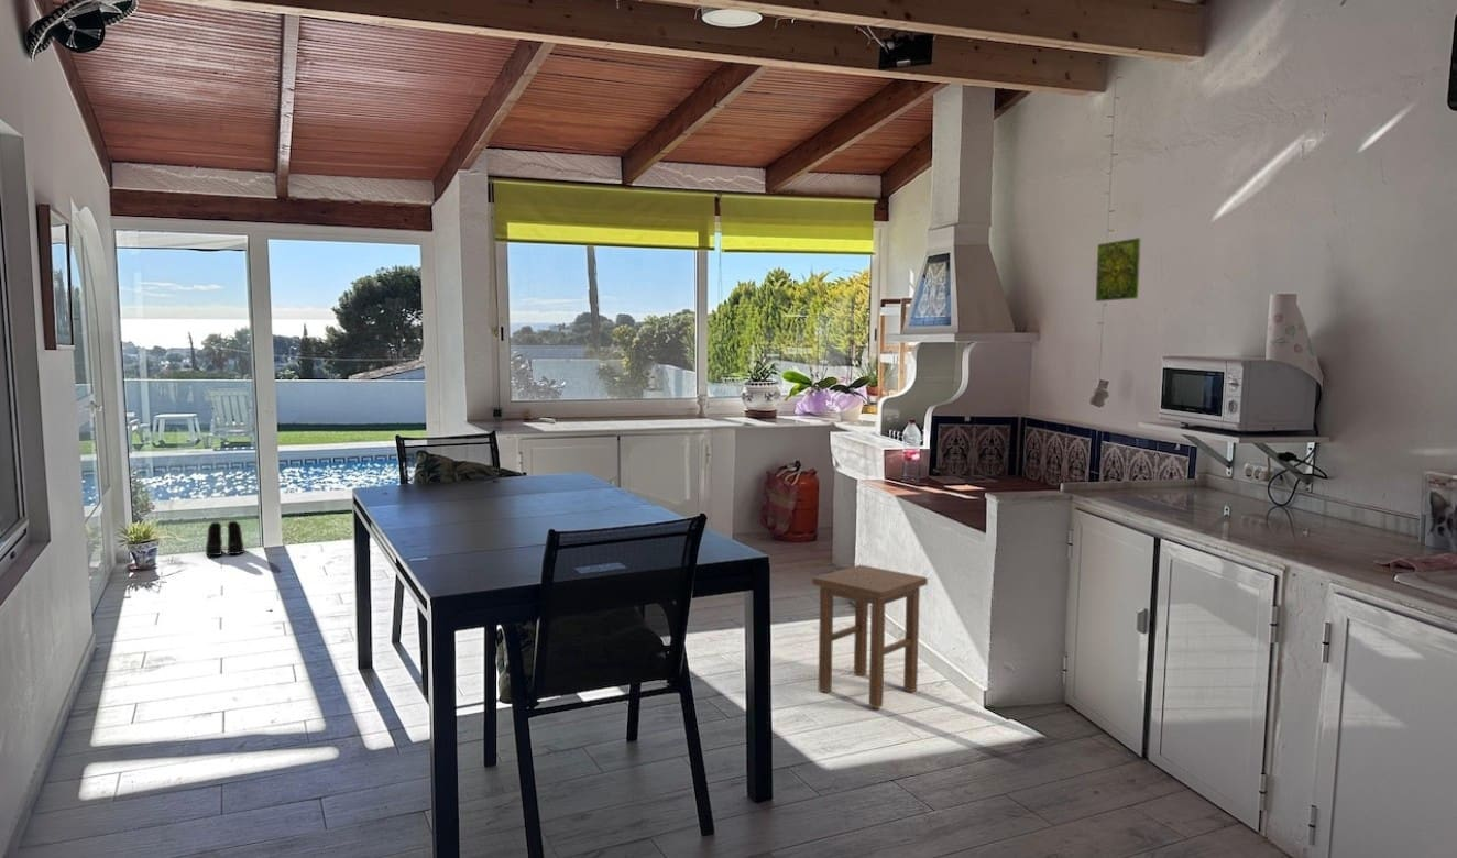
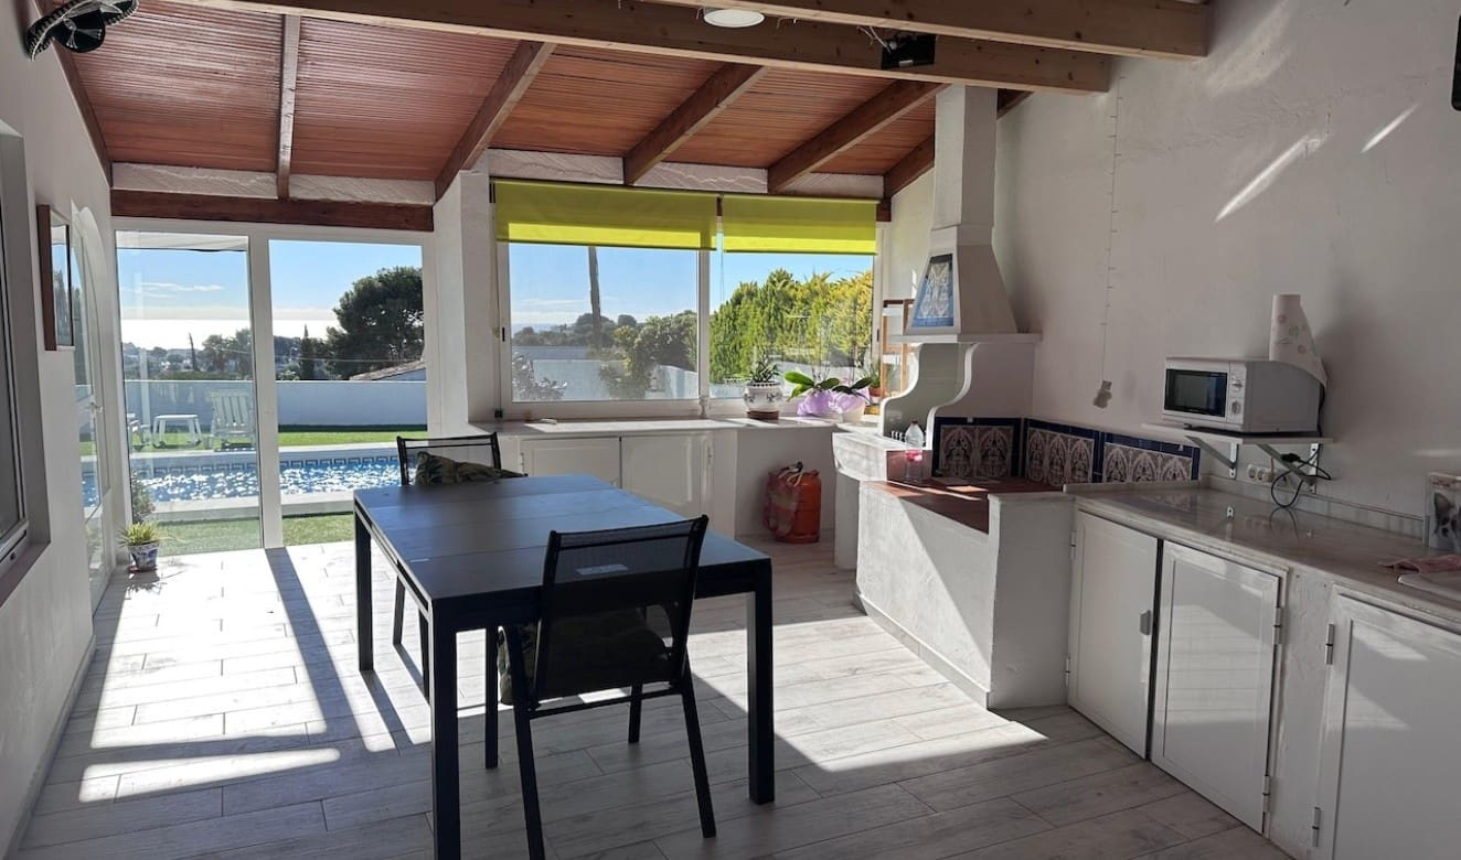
- decorative tile [1095,237,1141,302]
- stool [811,564,929,710]
- boots [205,520,244,557]
